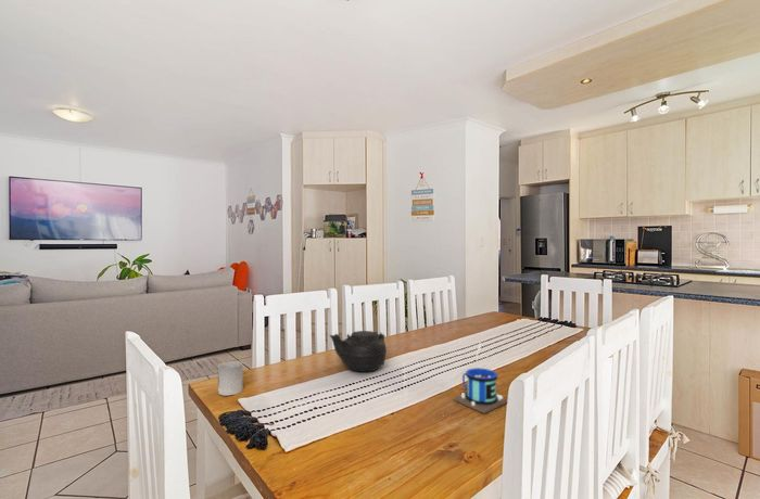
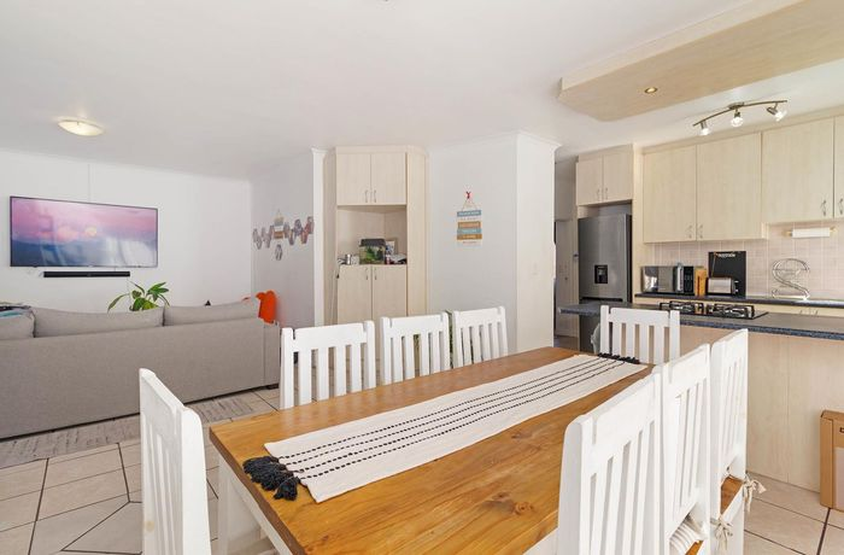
- teapot [329,330,388,373]
- cup [217,360,244,397]
- mug [453,341,508,414]
